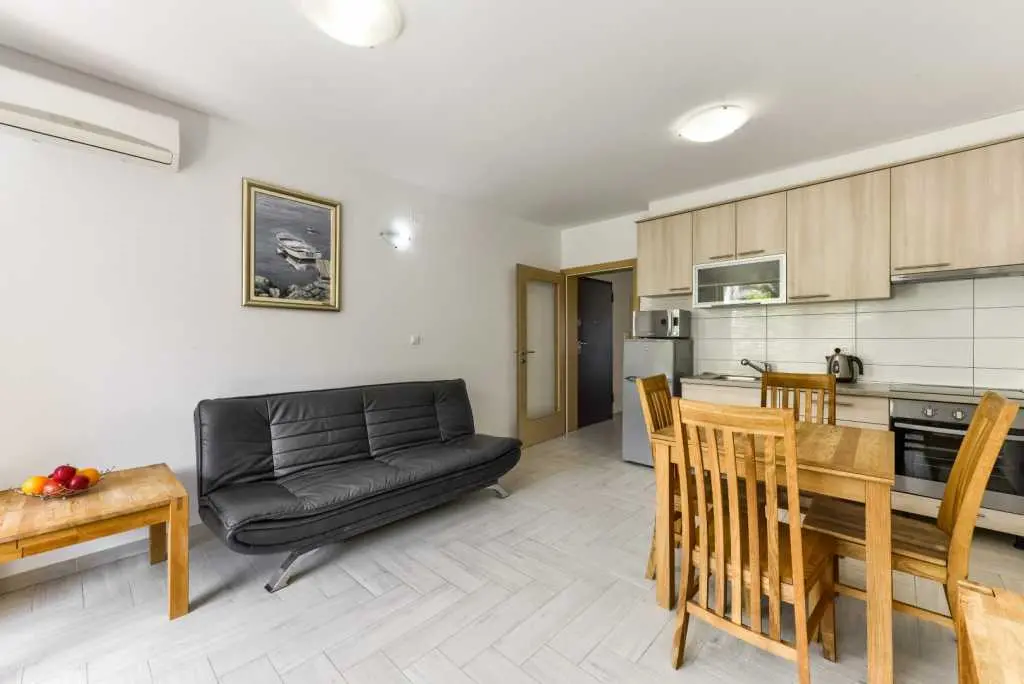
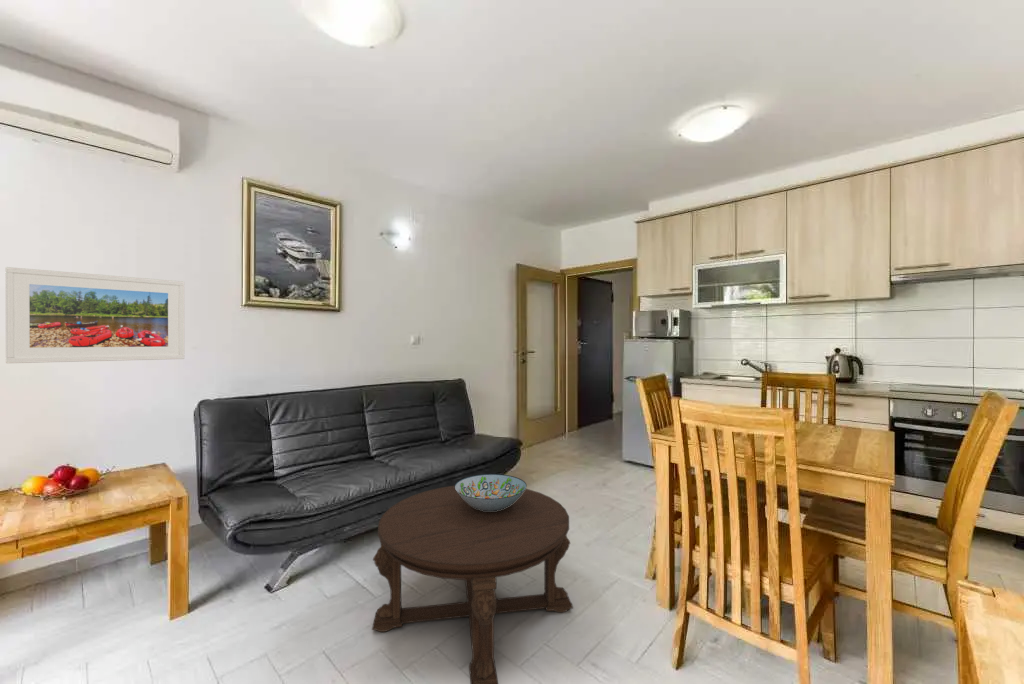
+ coffee table [371,484,574,684]
+ decorative bowl [454,473,528,511]
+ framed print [5,266,185,364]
